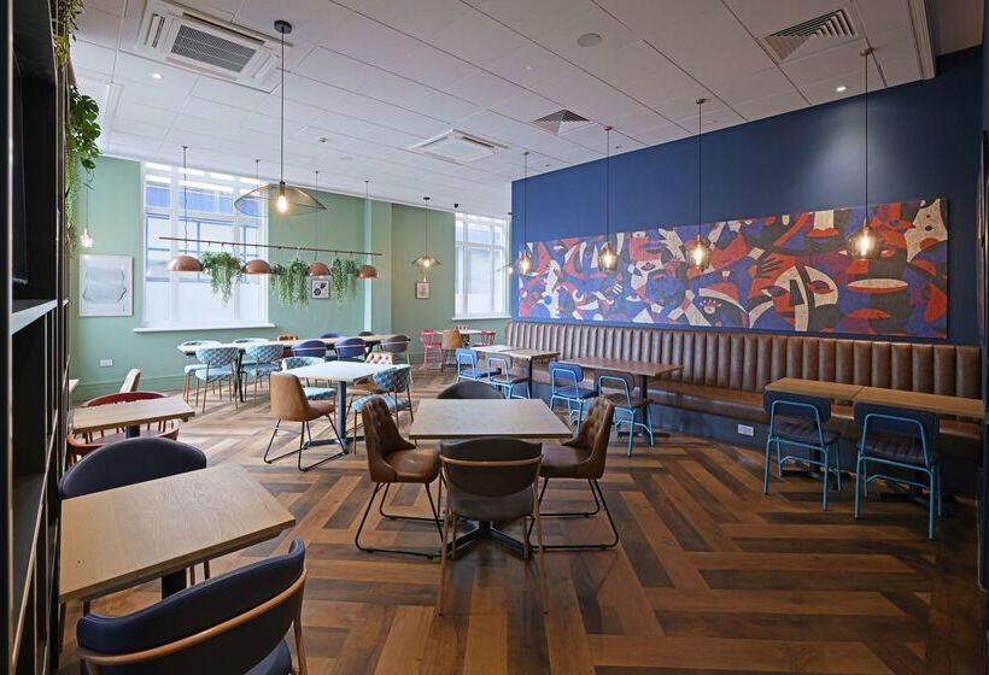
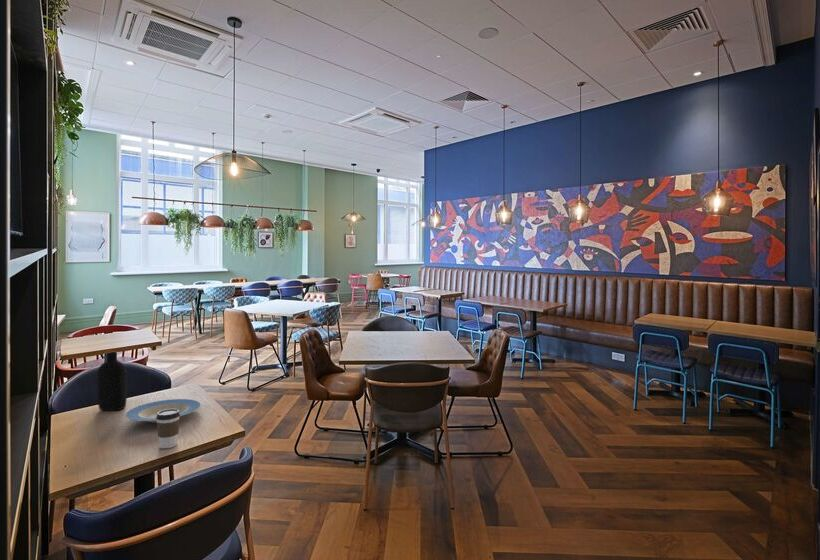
+ bottle [96,351,128,411]
+ coffee cup [156,409,180,449]
+ plate [124,398,202,423]
